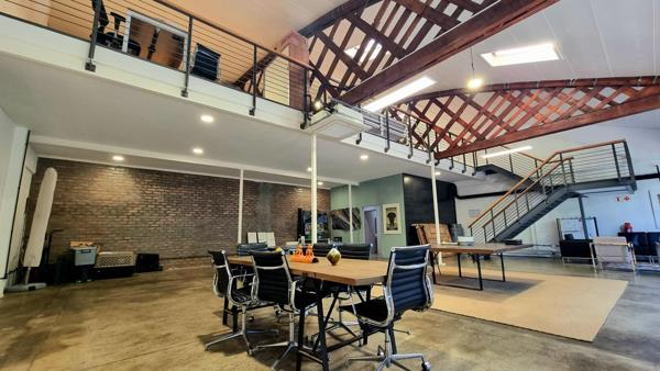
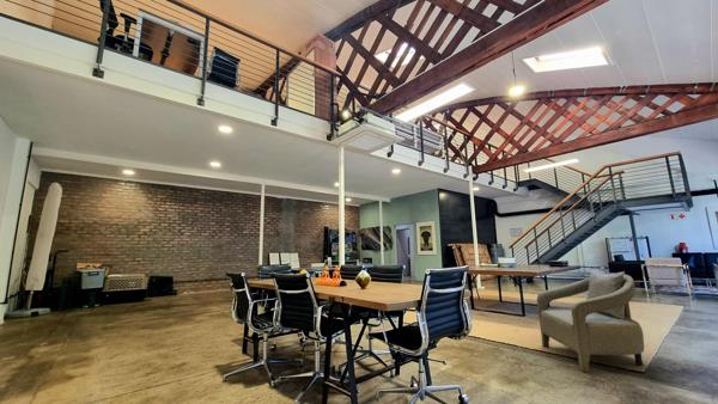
+ armchair [536,268,645,373]
